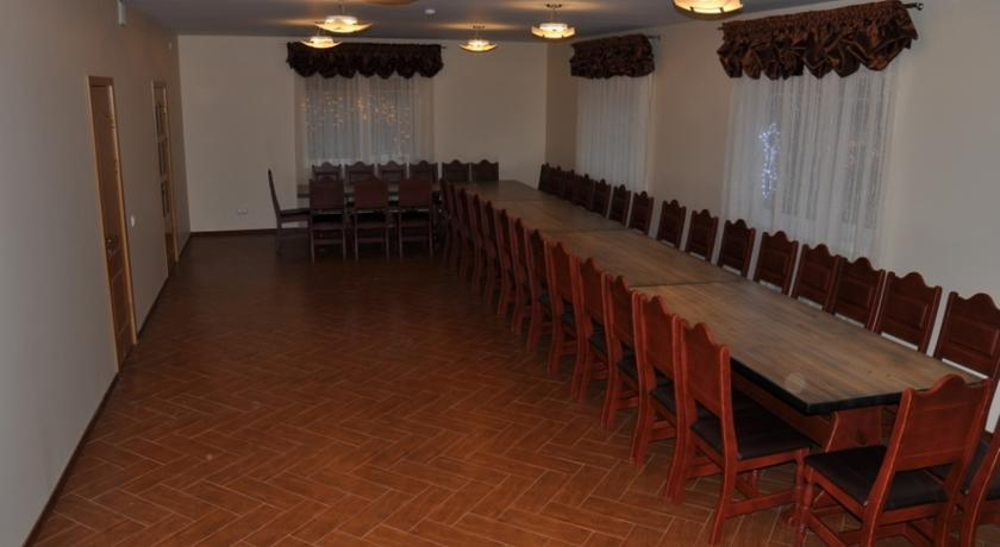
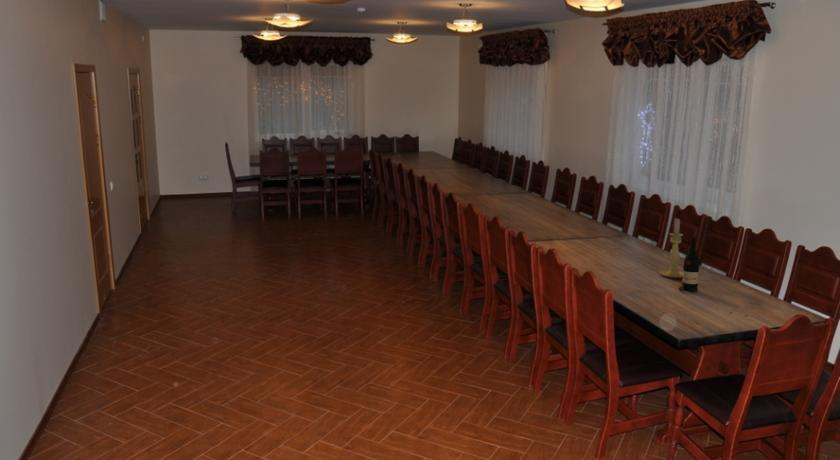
+ wine bottle [678,236,700,293]
+ candle holder [658,217,684,279]
